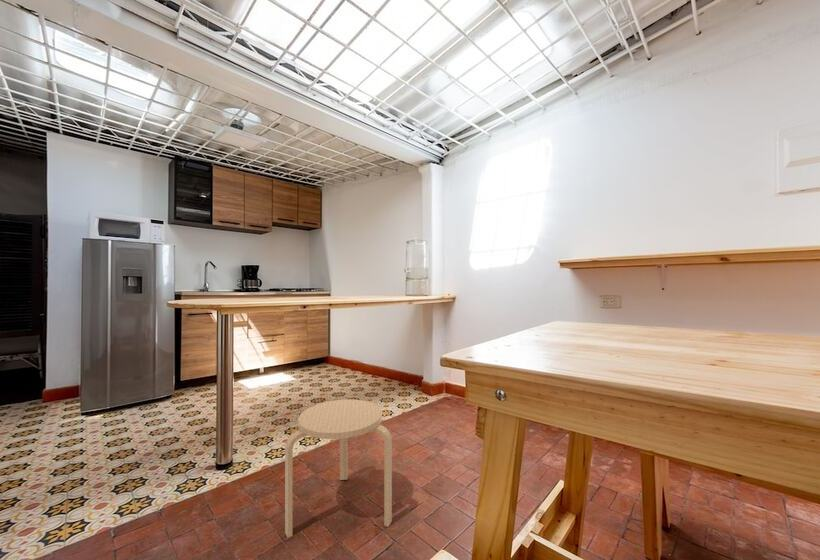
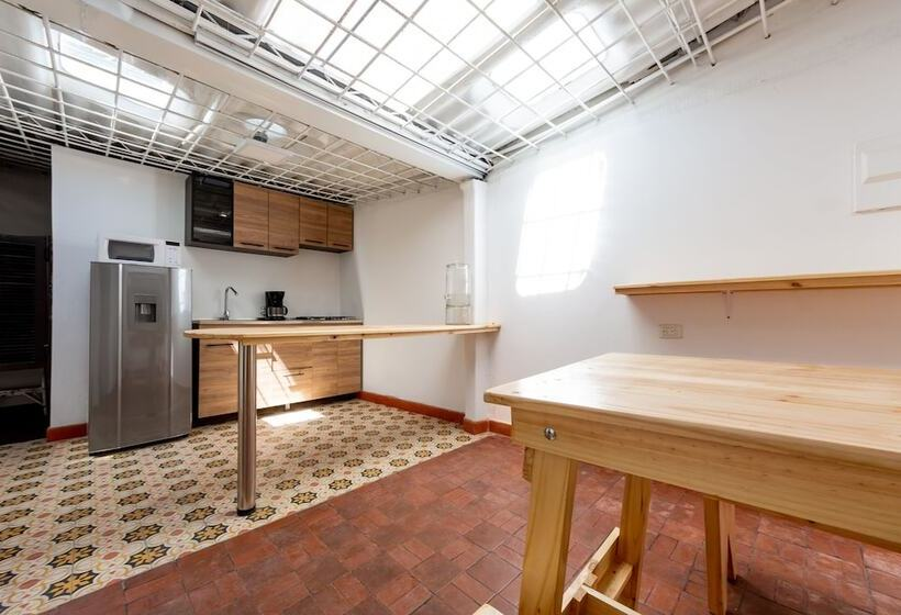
- stool [284,398,393,539]
